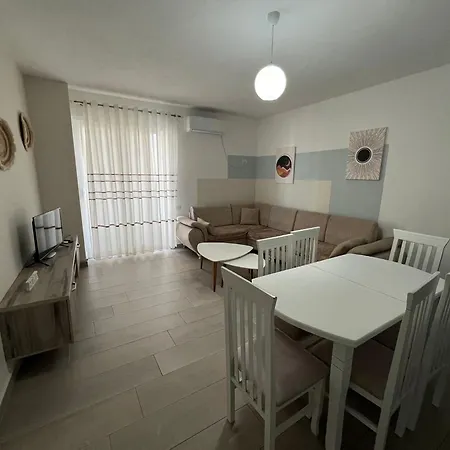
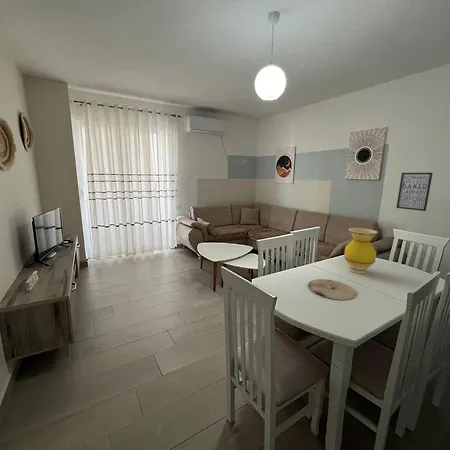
+ plate [307,278,357,301]
+ vase [343,227,379,275]
+ wall art [395,172,434,212]
